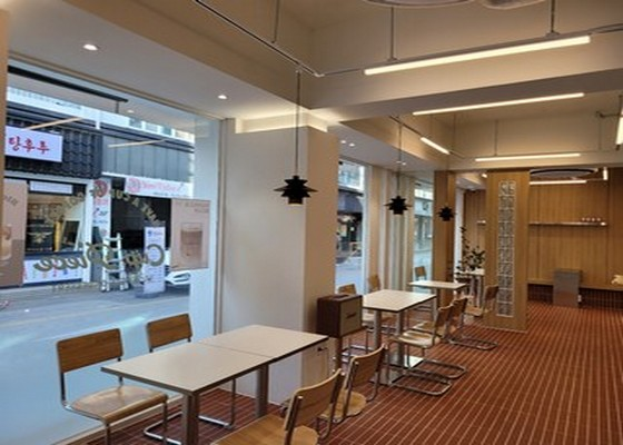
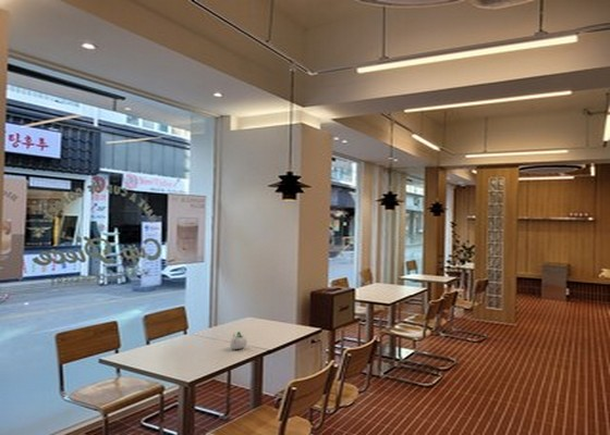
+ succulent planter [229,331,248,350]
